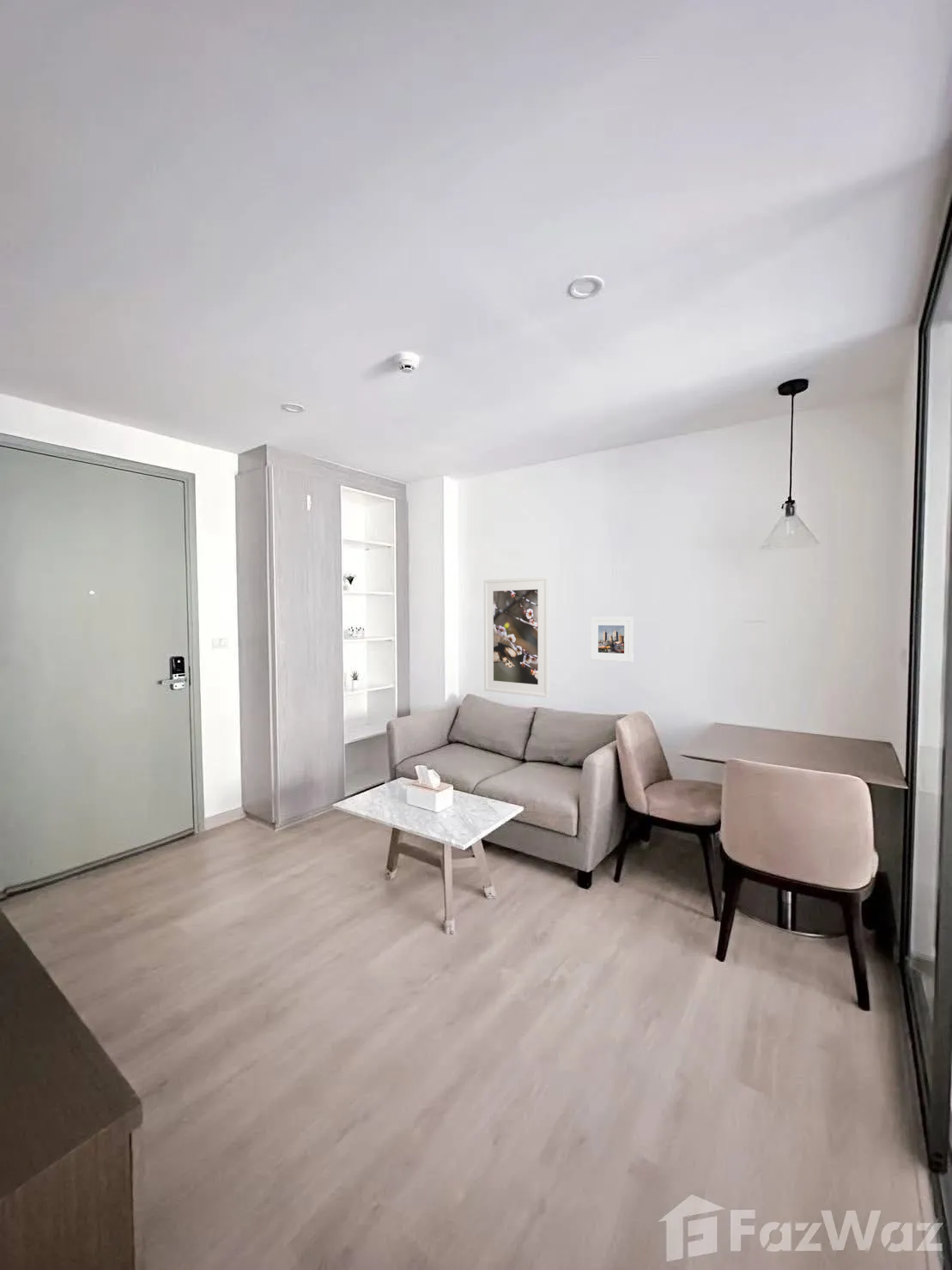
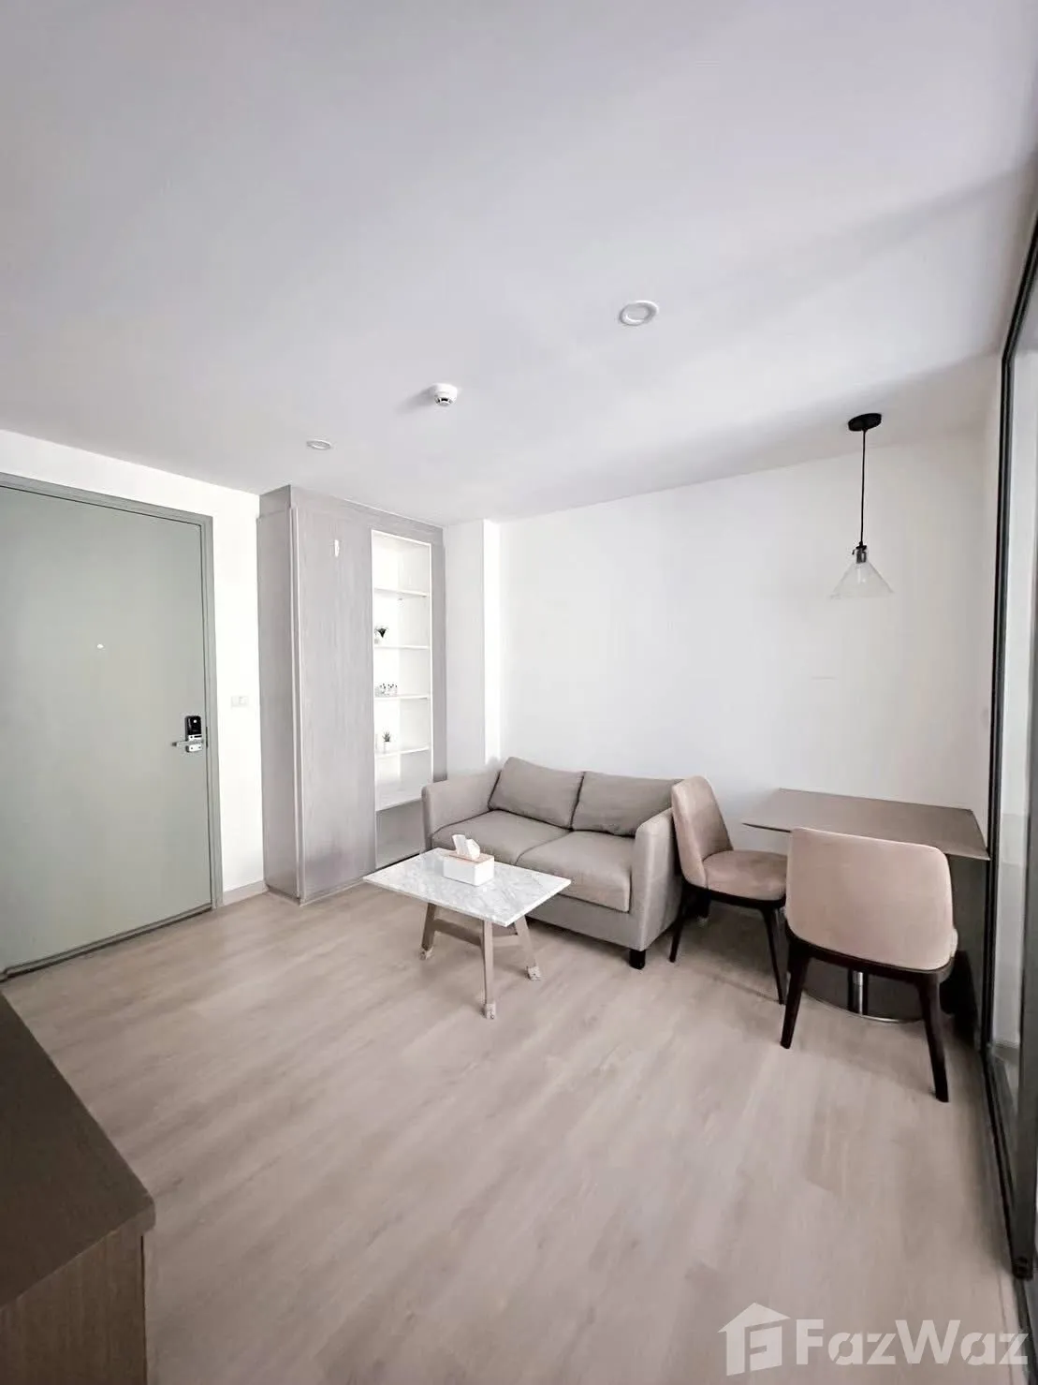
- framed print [590,617,634,663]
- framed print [483,576,550,698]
